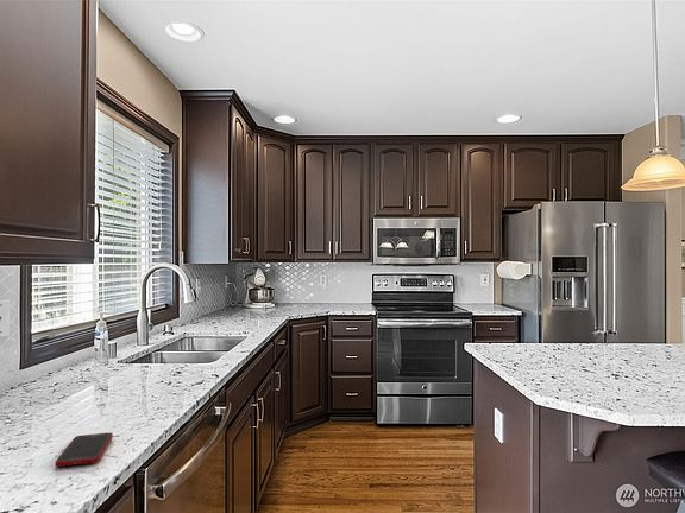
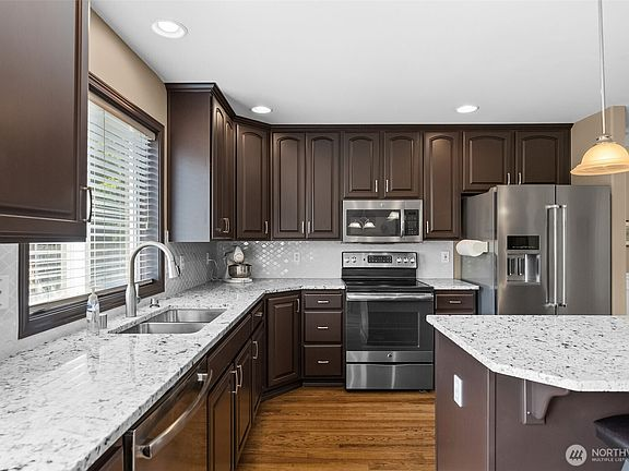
- cell phone [55,431,114,468]
